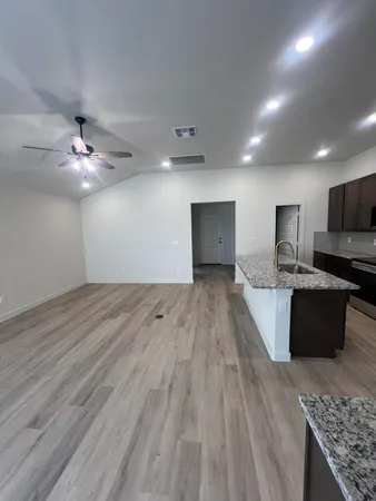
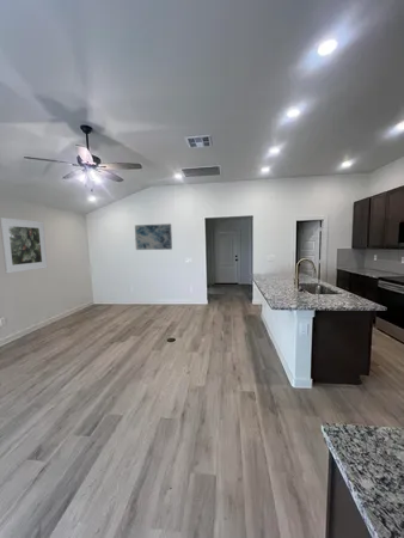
+ wall art [134,222,173,251]
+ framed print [0,216,49,275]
